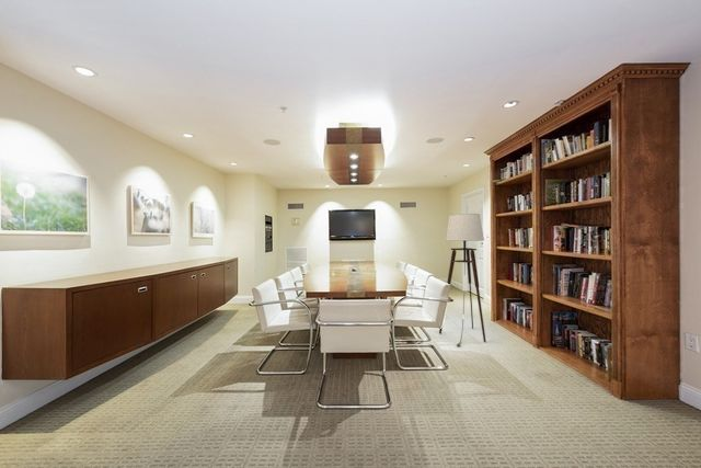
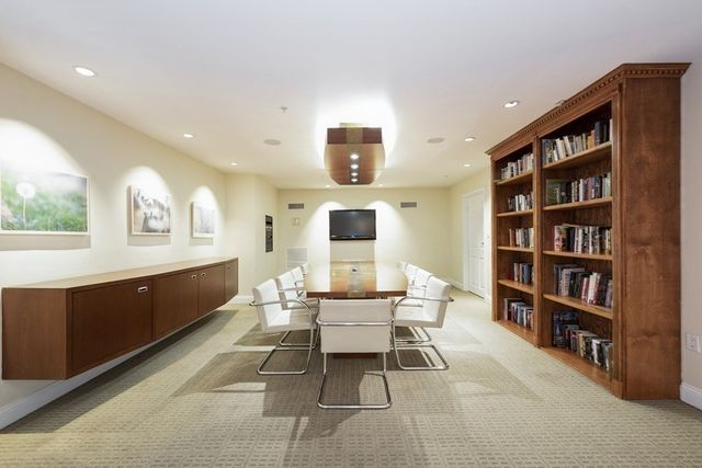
- floor lamp [438,213,486,347]
